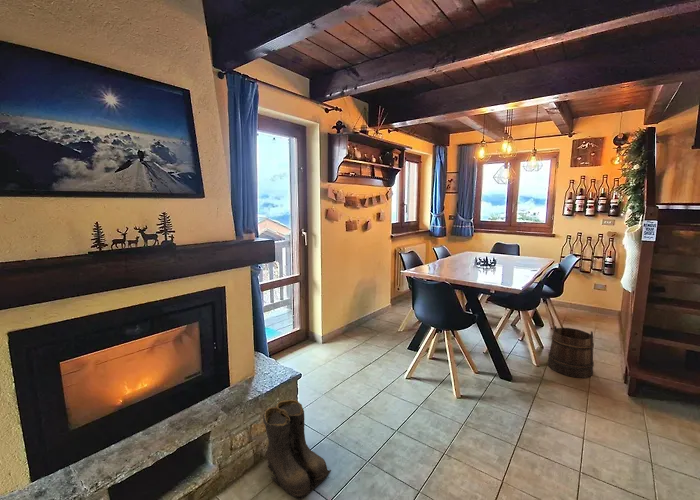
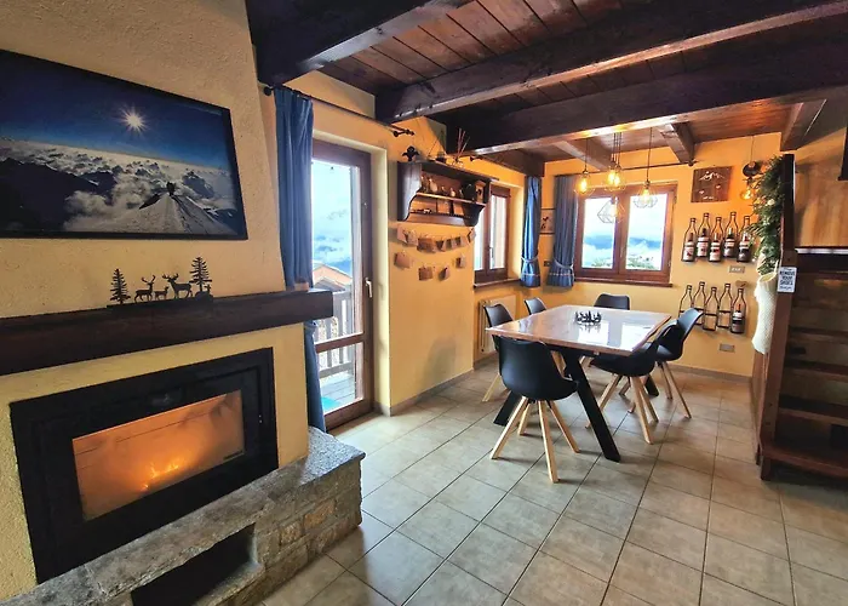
- bucket [547,325,595,379]
- boots [262,399,332,500]
